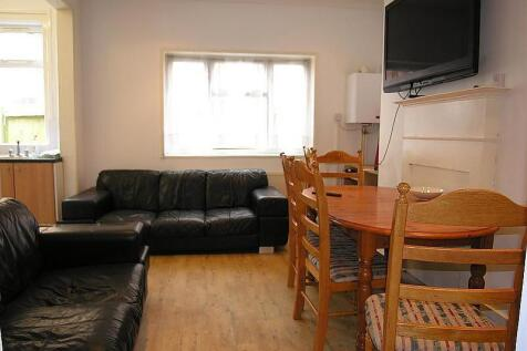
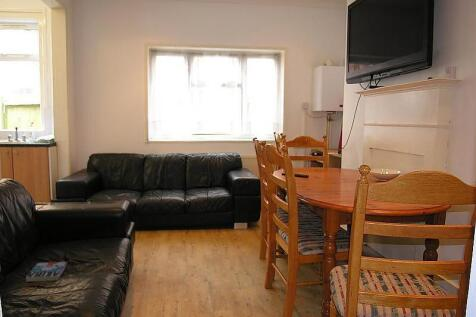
+ book [25,261,68,283]
